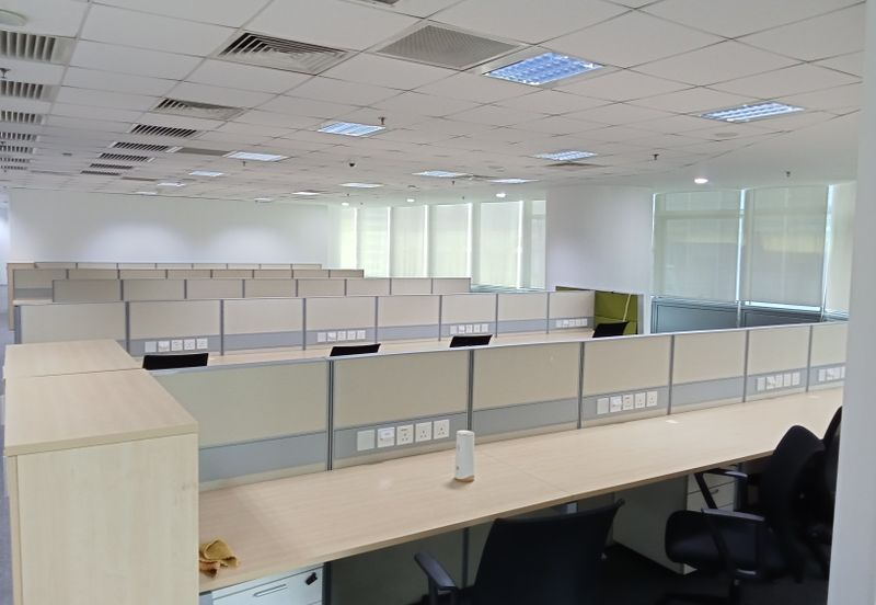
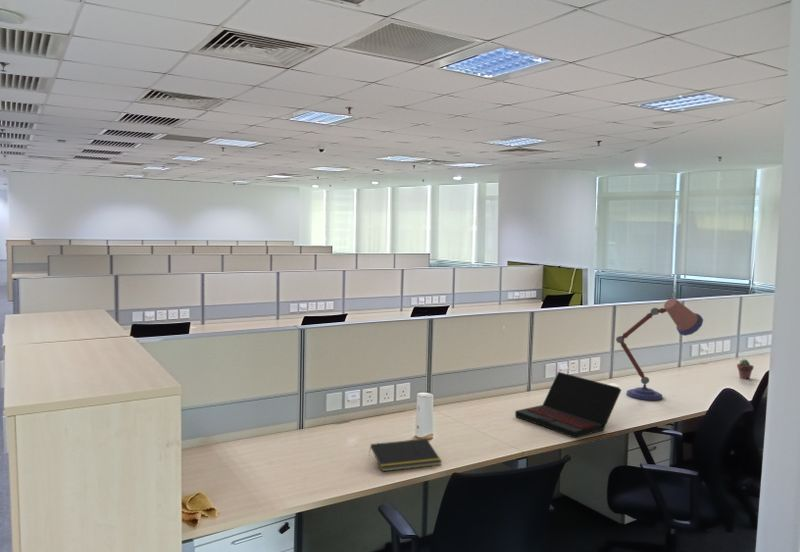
+ desk lamp [615,297,704,401]
+ potted succulent [736,358,755,380]
+ laptop [514,371,622,439]
+ notepad [368,438,443,473]
